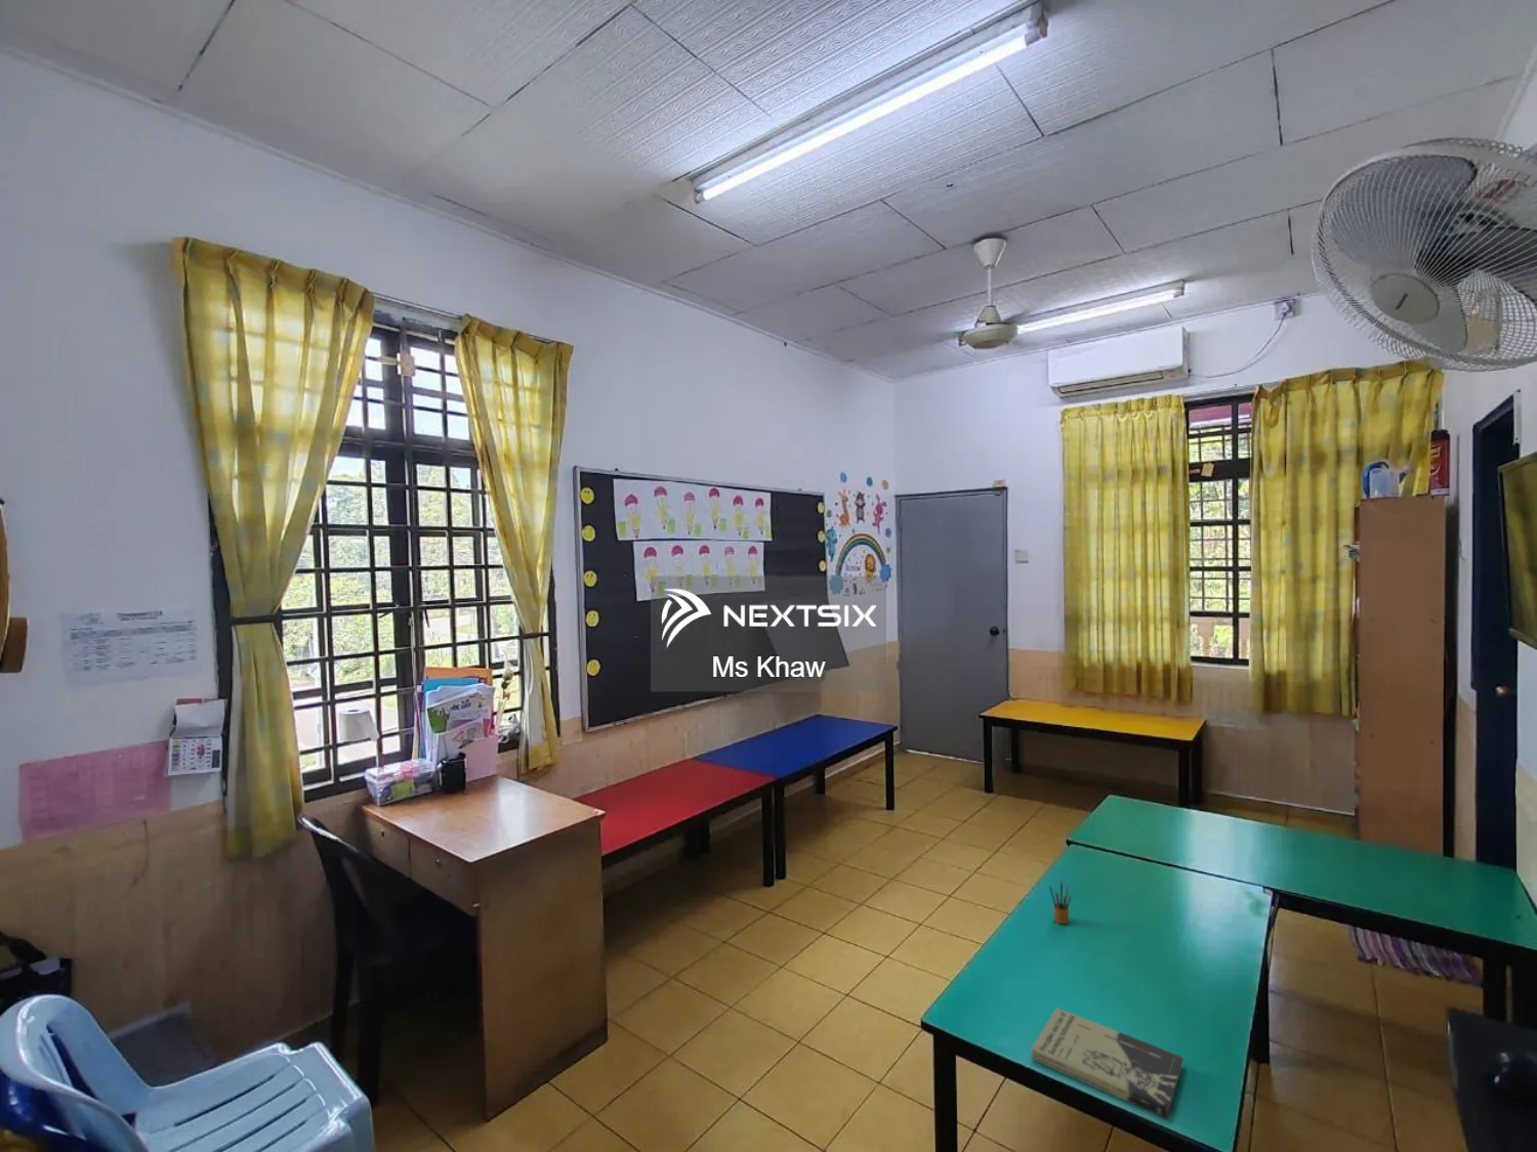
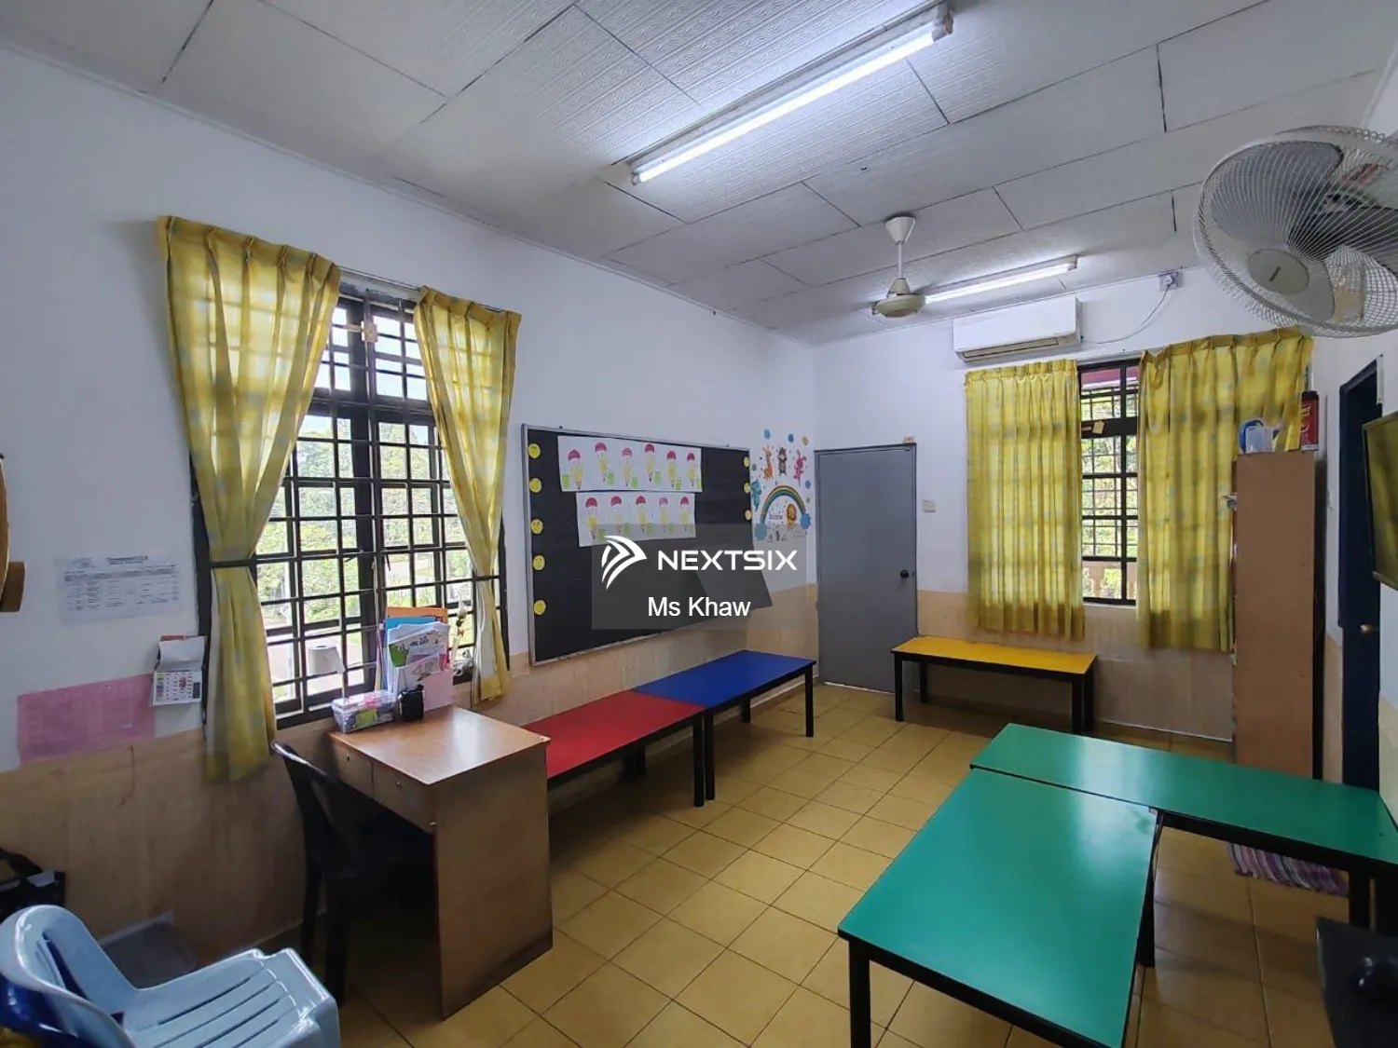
- book [1030,1007,1185,1121]
- pencil box [1048,881,1072,925]
